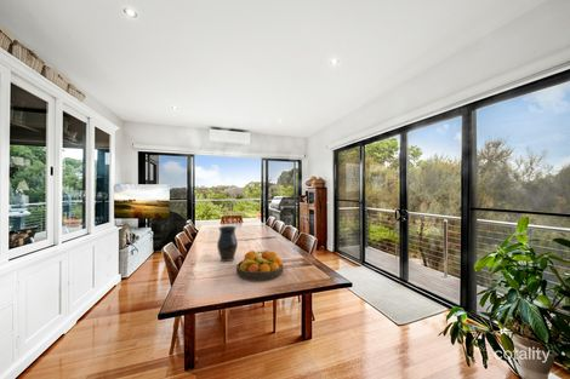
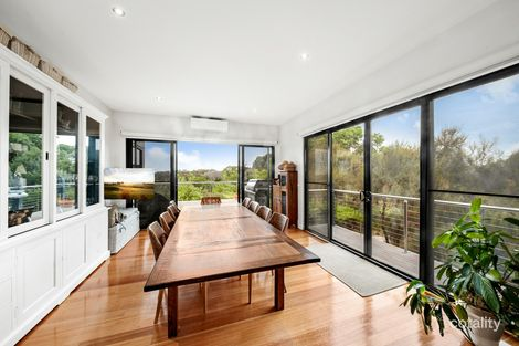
- fruit bowl [235,249,284,282]
- vase [216,225,239,263]
